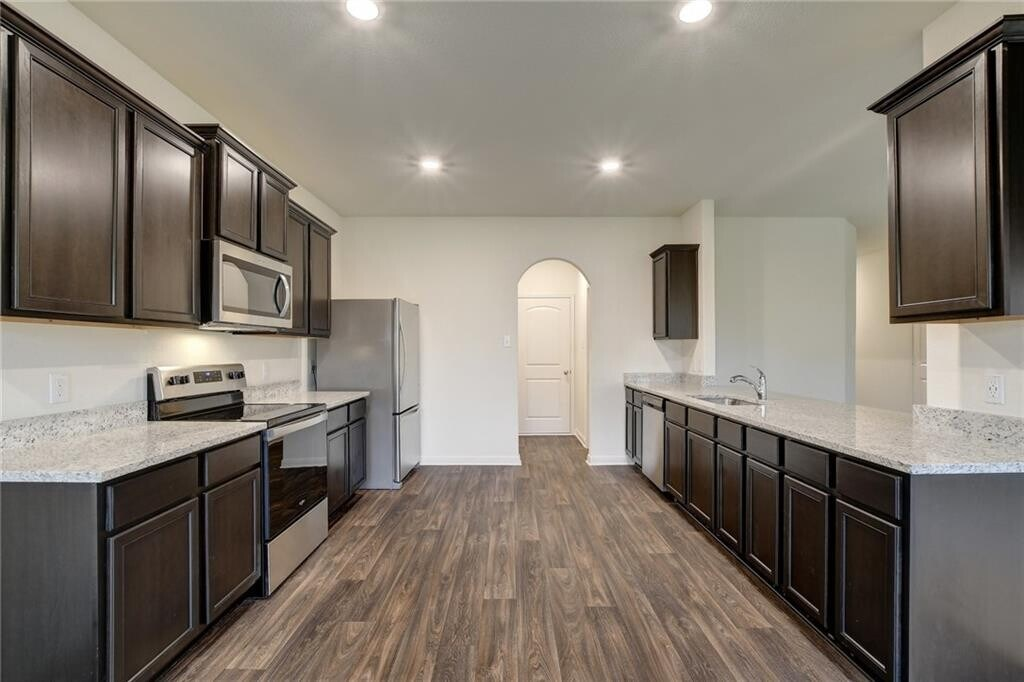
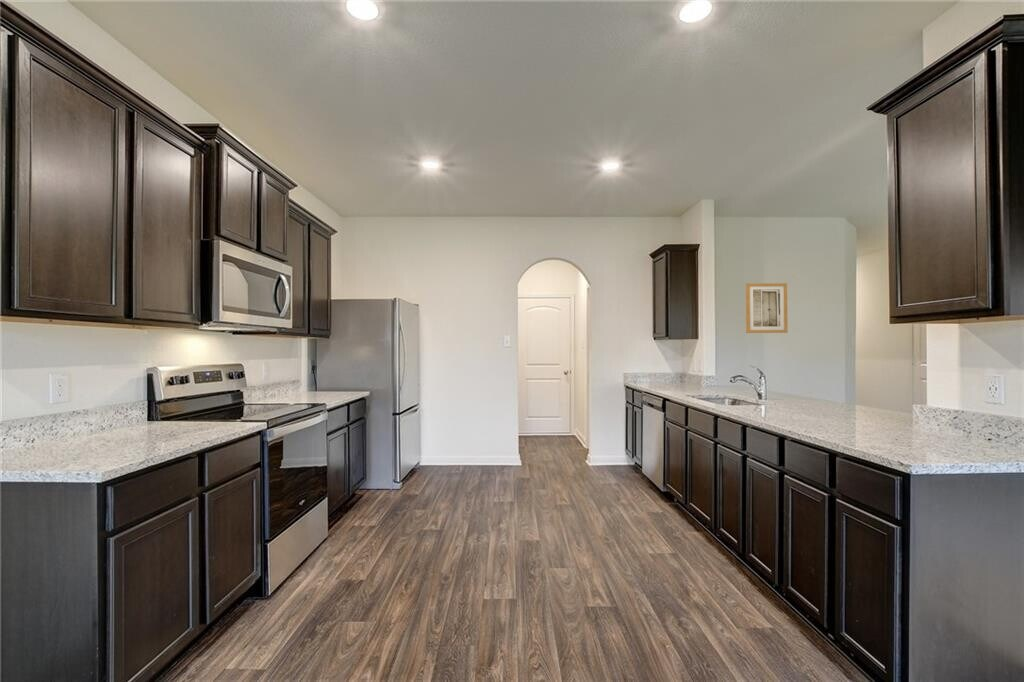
+ wall art [745,282,789,334]
